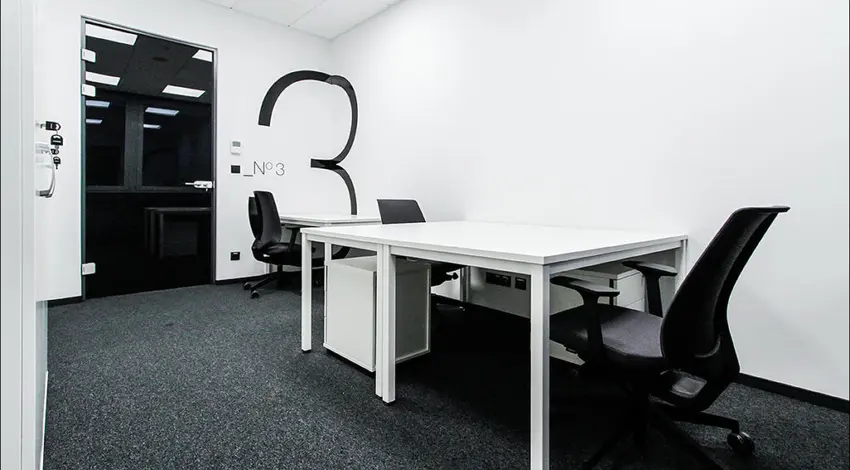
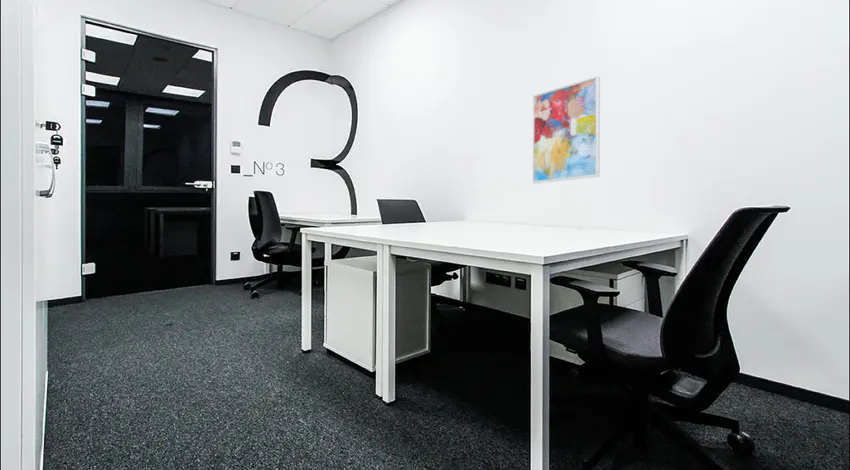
+ wall art [532,75,601,185]
